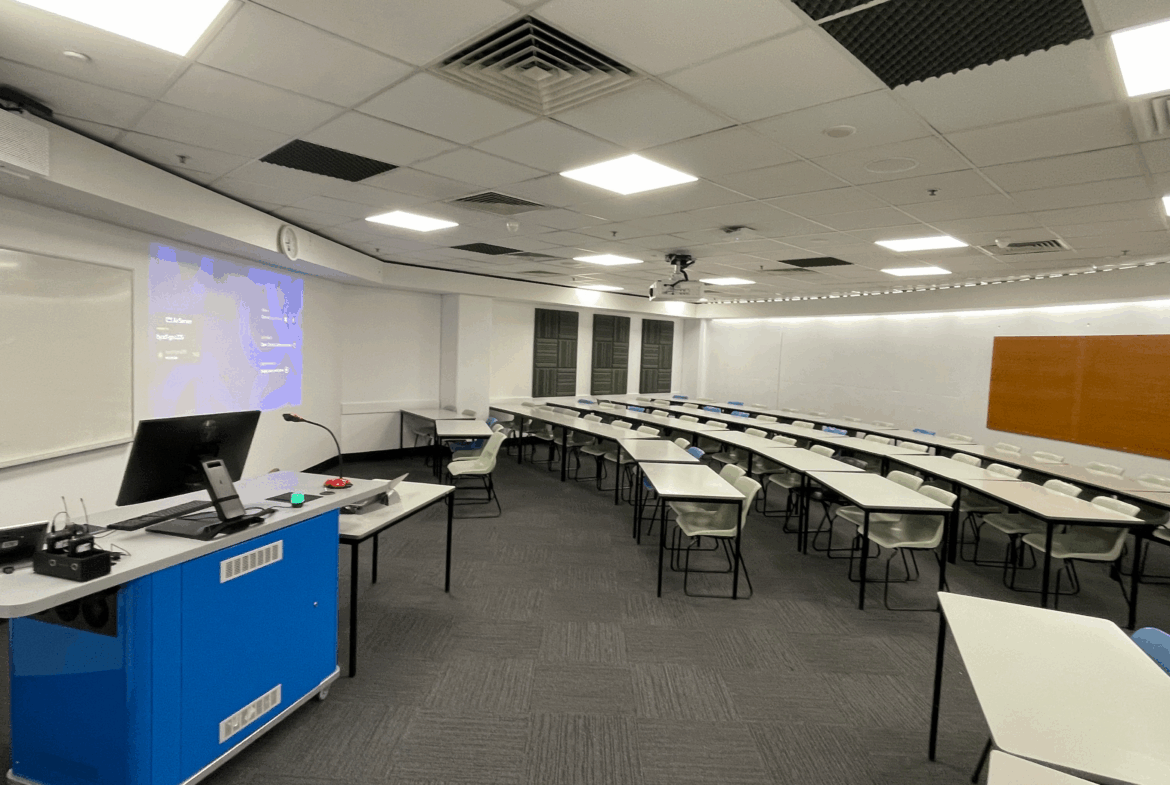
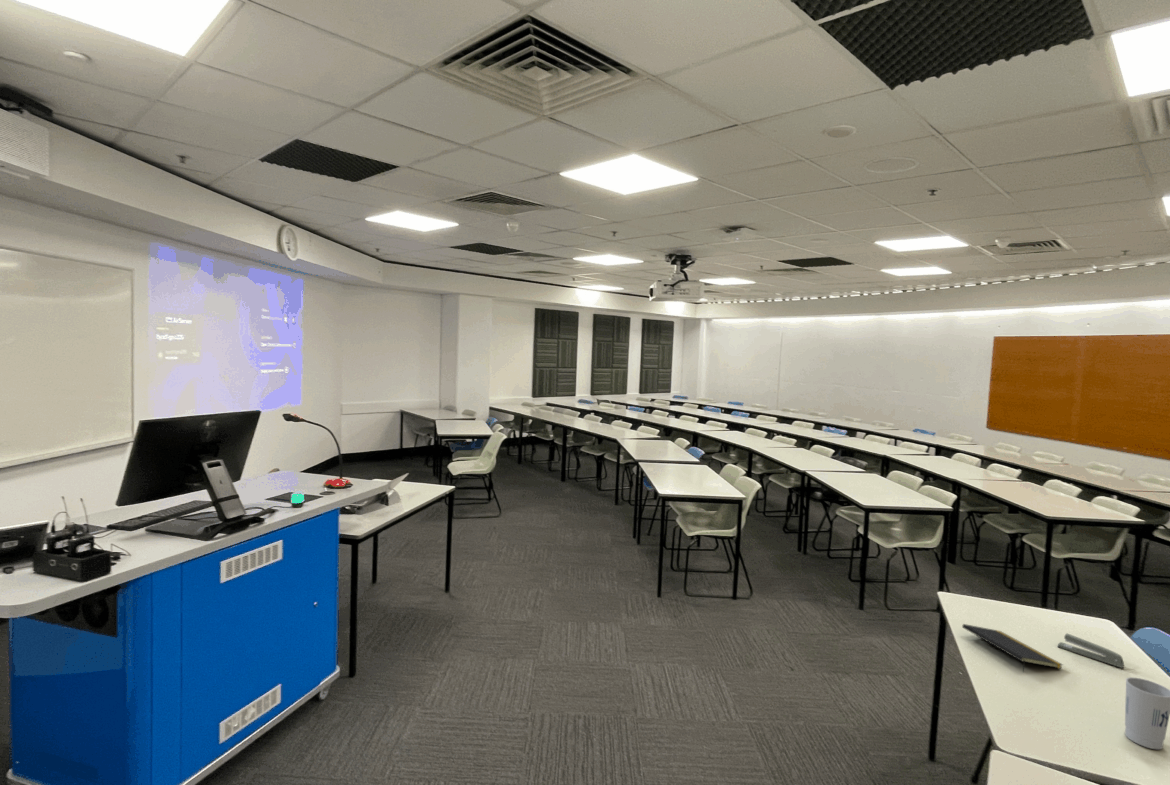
+ notepad [961,623,1064,673]
+ cup [1124,676,1170,750]
+ stapler [1056,632,1125,669]
